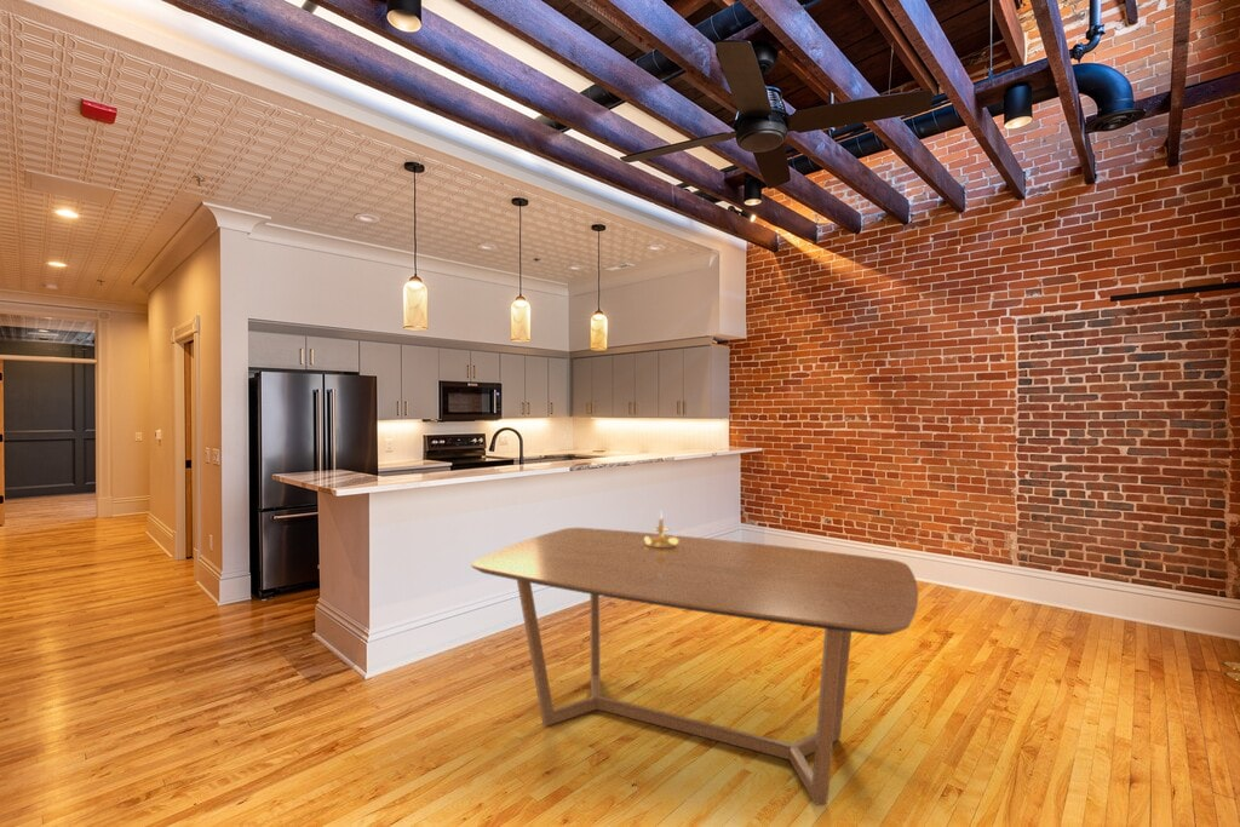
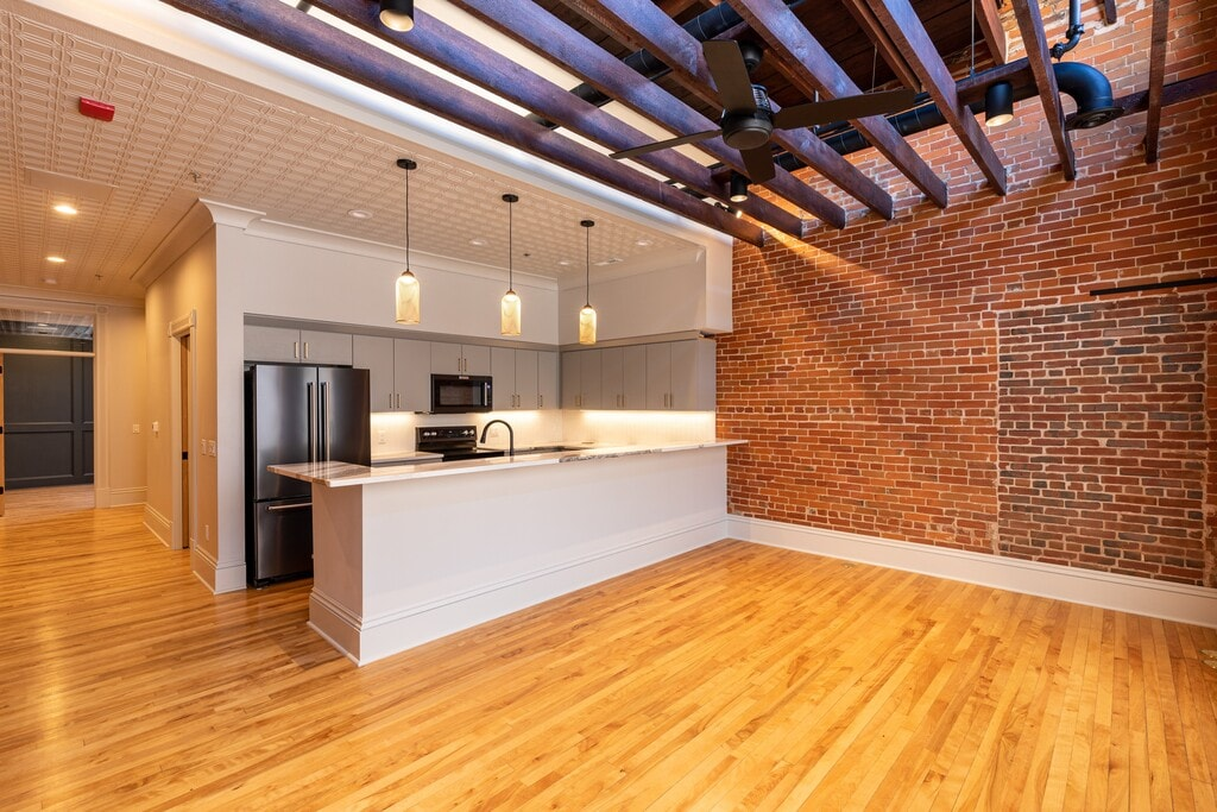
- dining table [470,527,919,806]
- candle holder [644,509,682,547]
